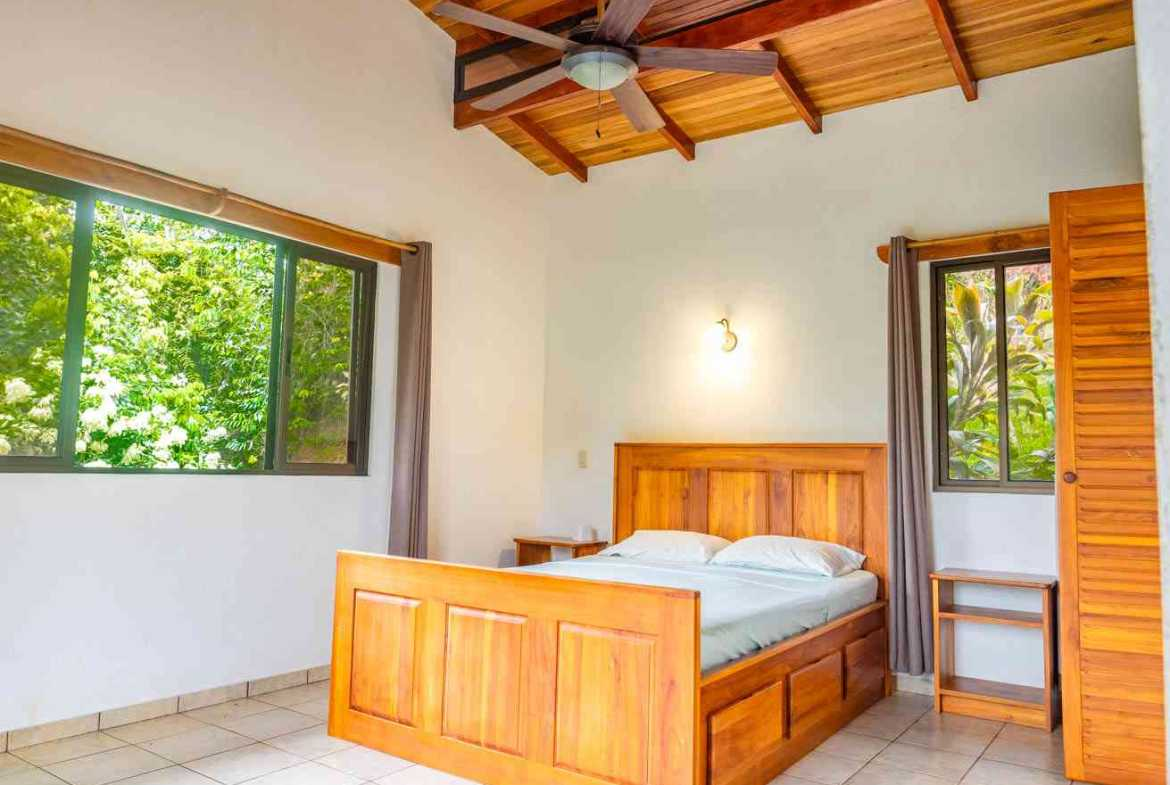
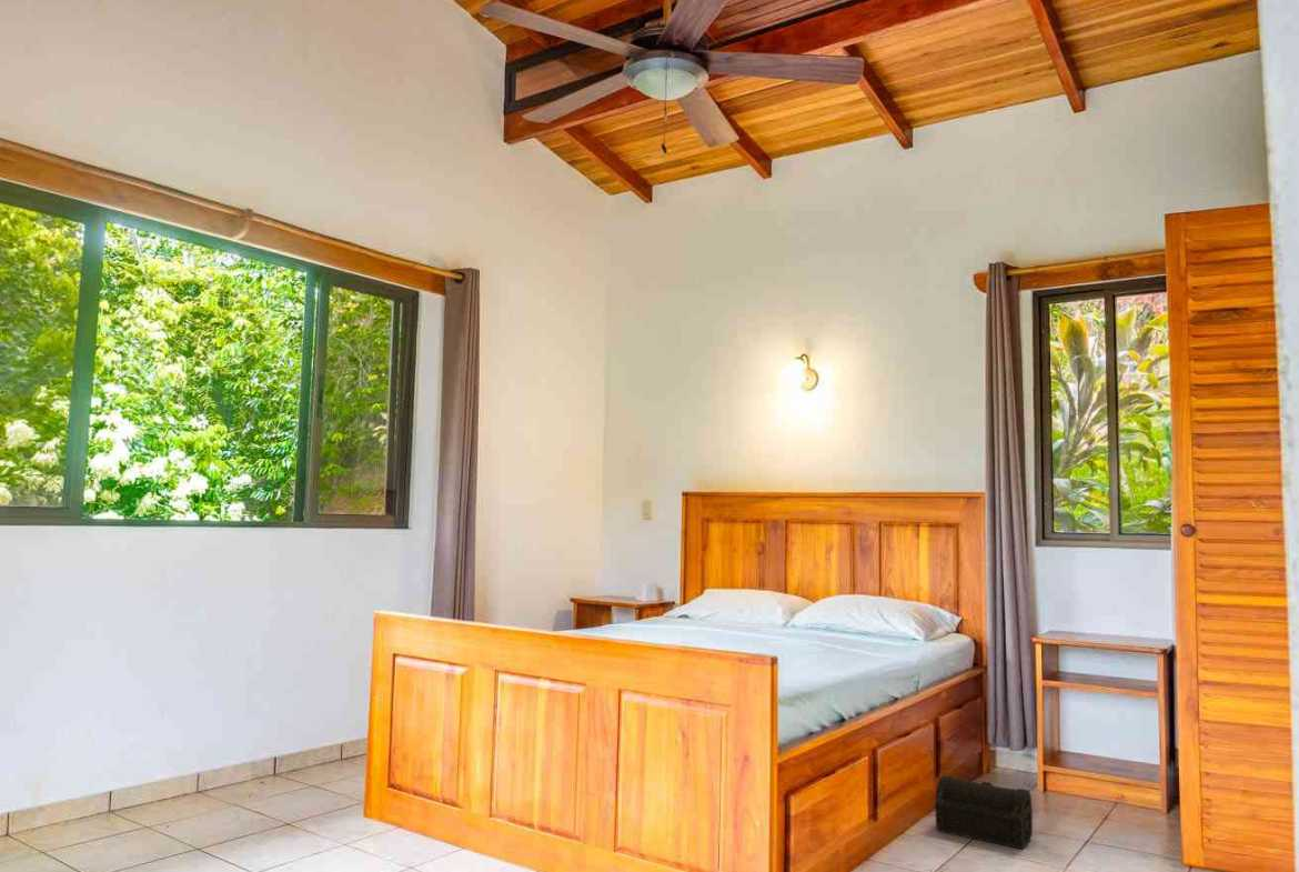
+ treasure chest [934,774,1034,850]
